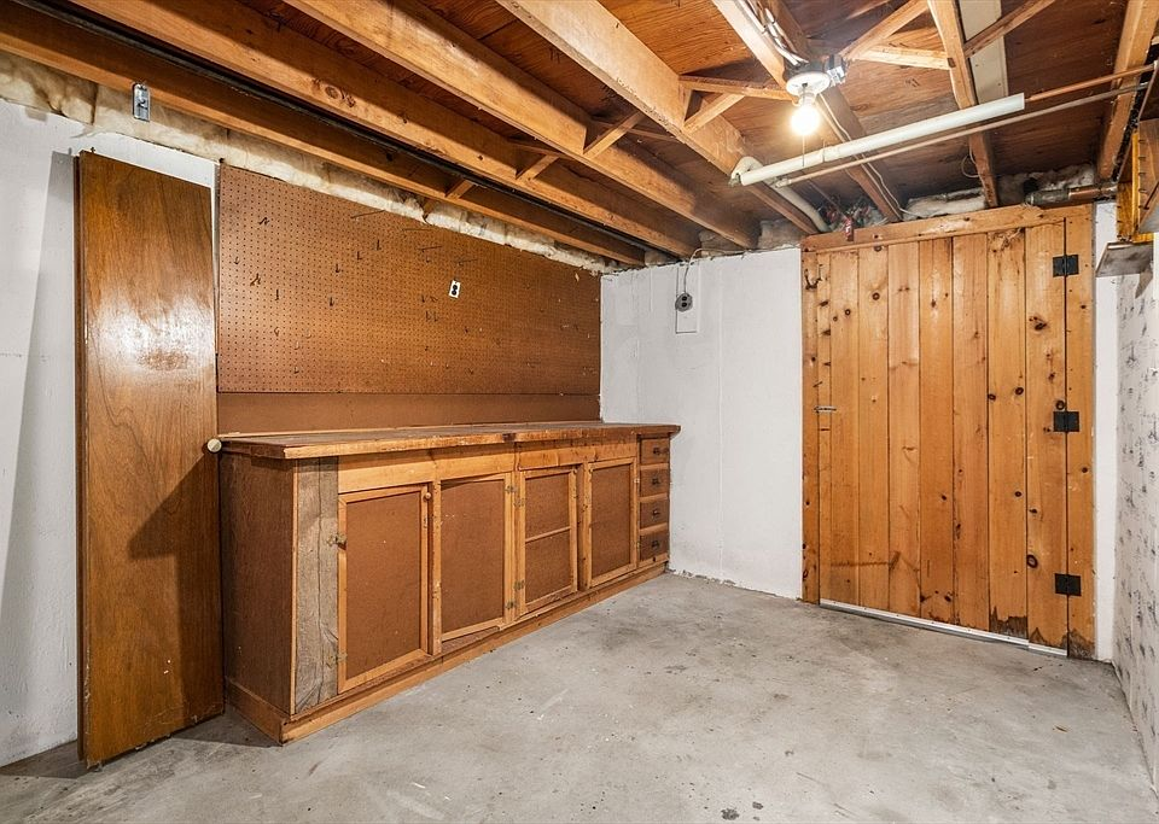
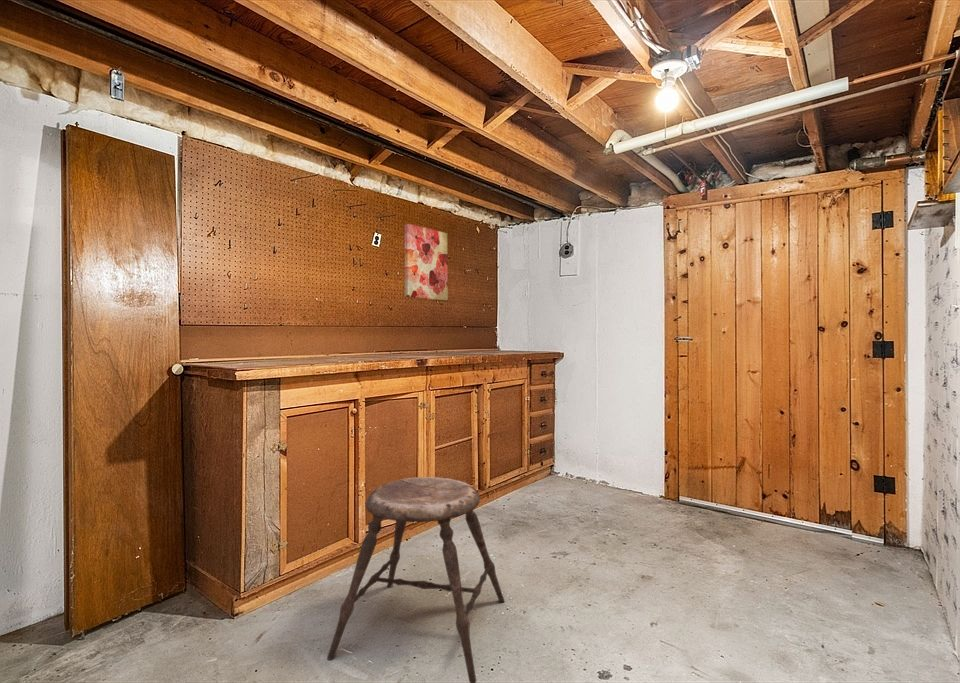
+ wall art [404,223,449,301]
+ stool [326,476,506,683]
